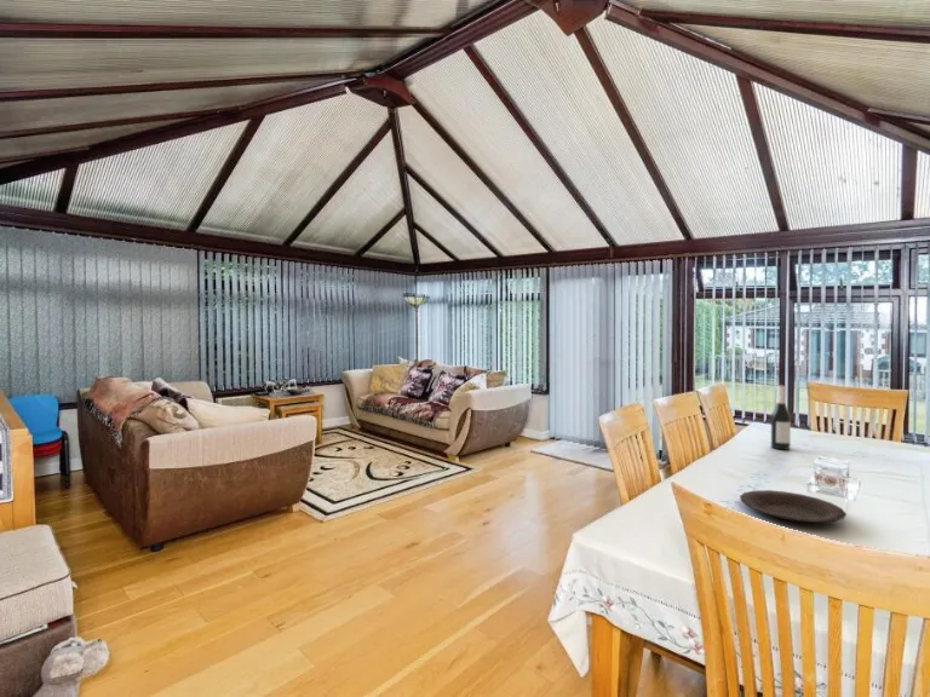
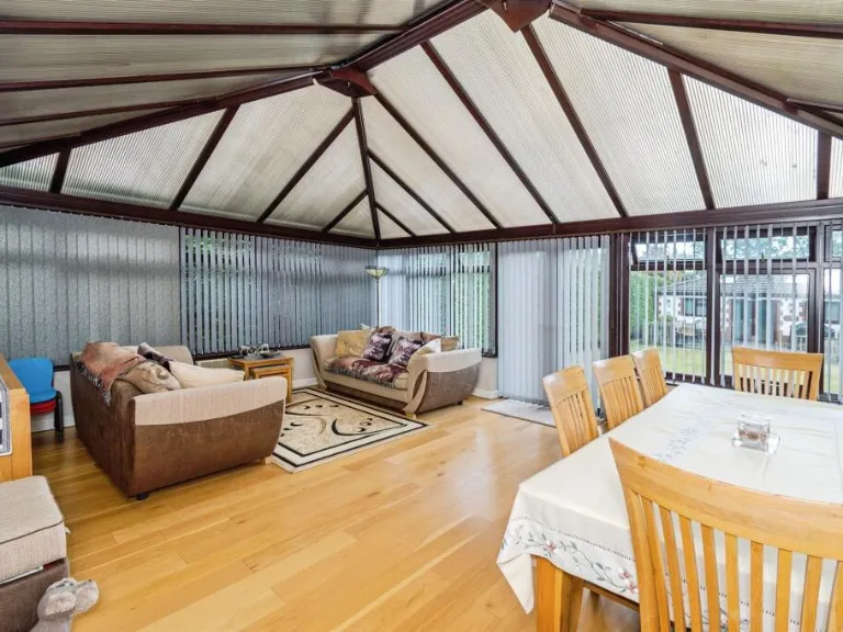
- plate [739,489,848,524]
- wine bottle [770,384,792,451]
